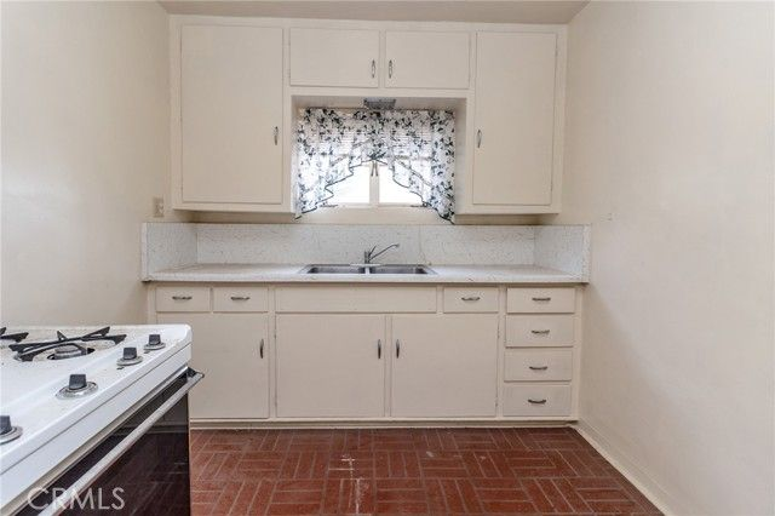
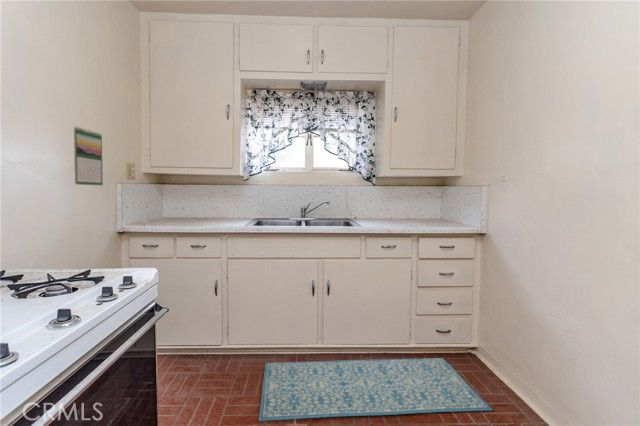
+ calendar [73,126,104,186]
+ rug [258,357,494,422]
